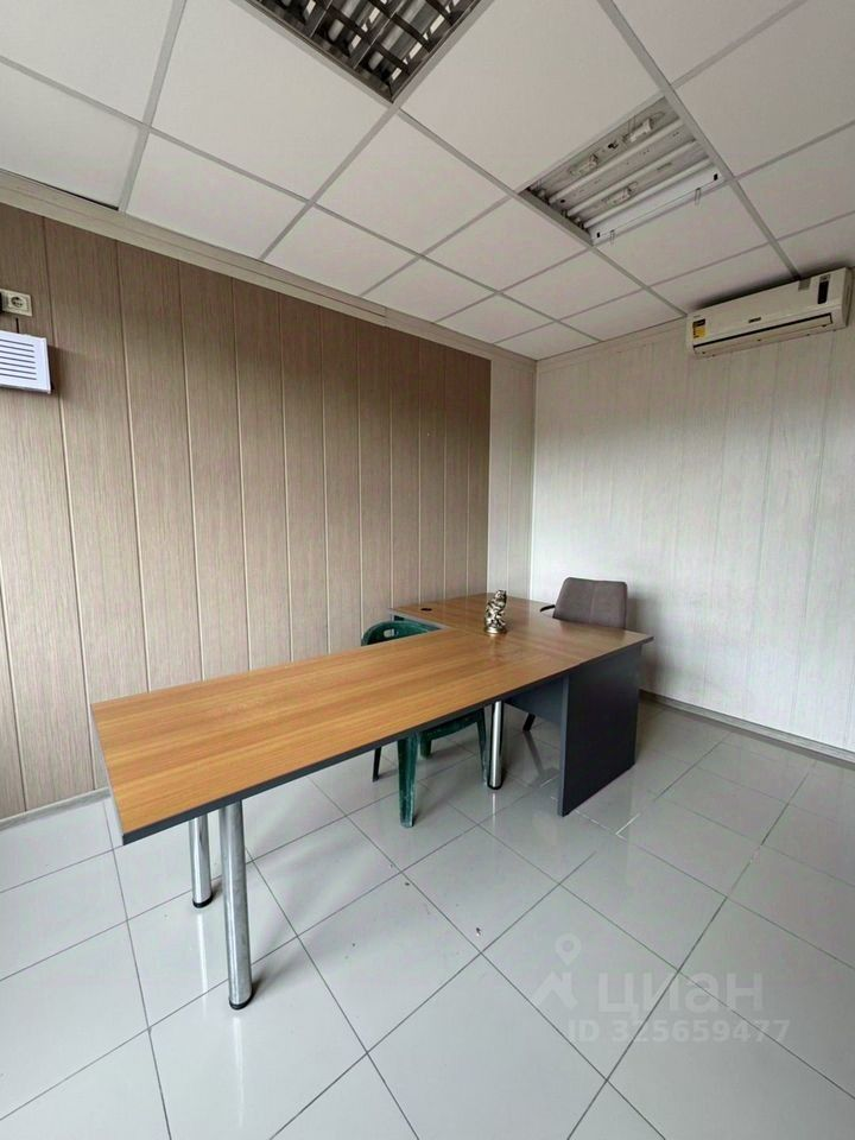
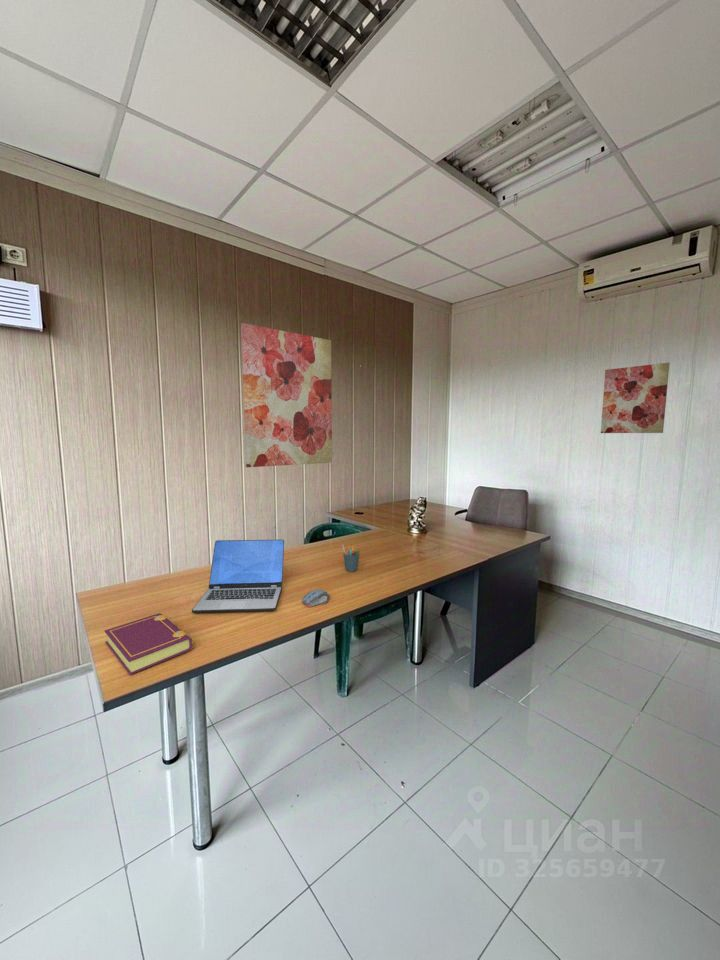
+ pen holder [342,544,361,573]
+ wall art [600,362,670,434]
+ computer mouse [301,589,331,608]
+ book [104,612,193,676]
+ wall art [240,322,333,468]
+ laptop [191,539,285,614]
